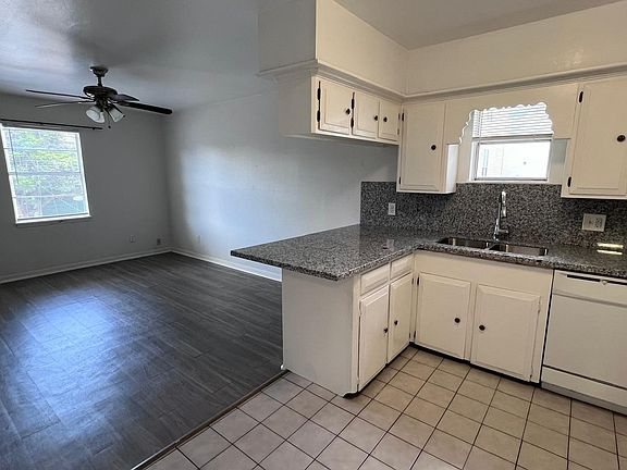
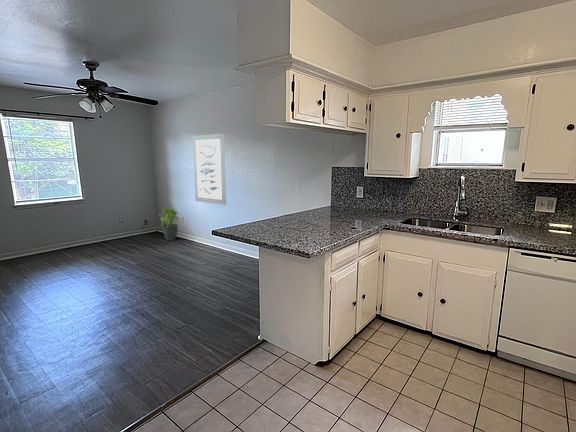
+ potted plant [158,206,183,241]
+ wall art [192,132,227,206]
